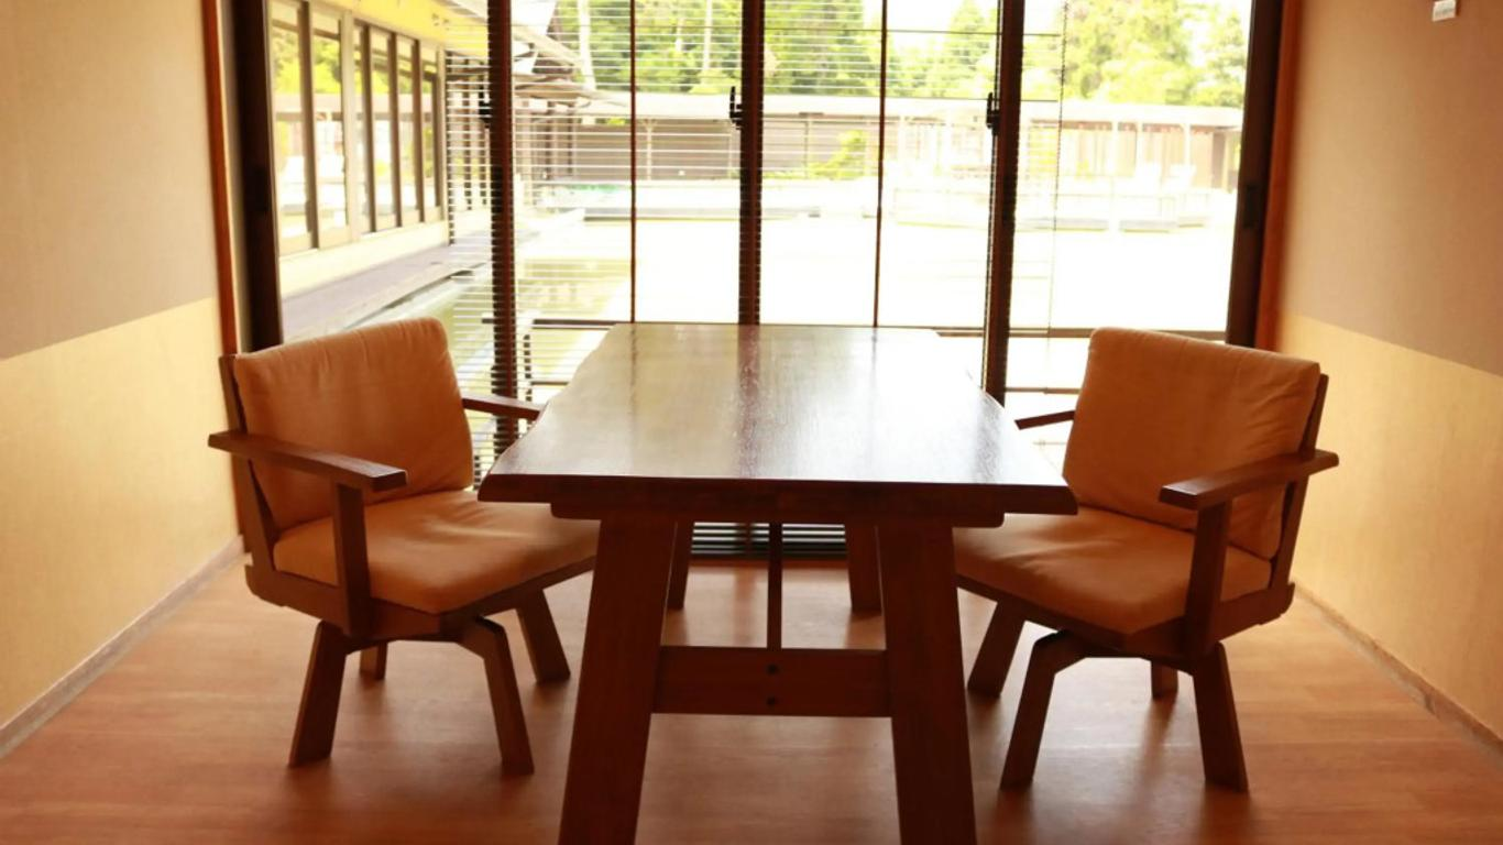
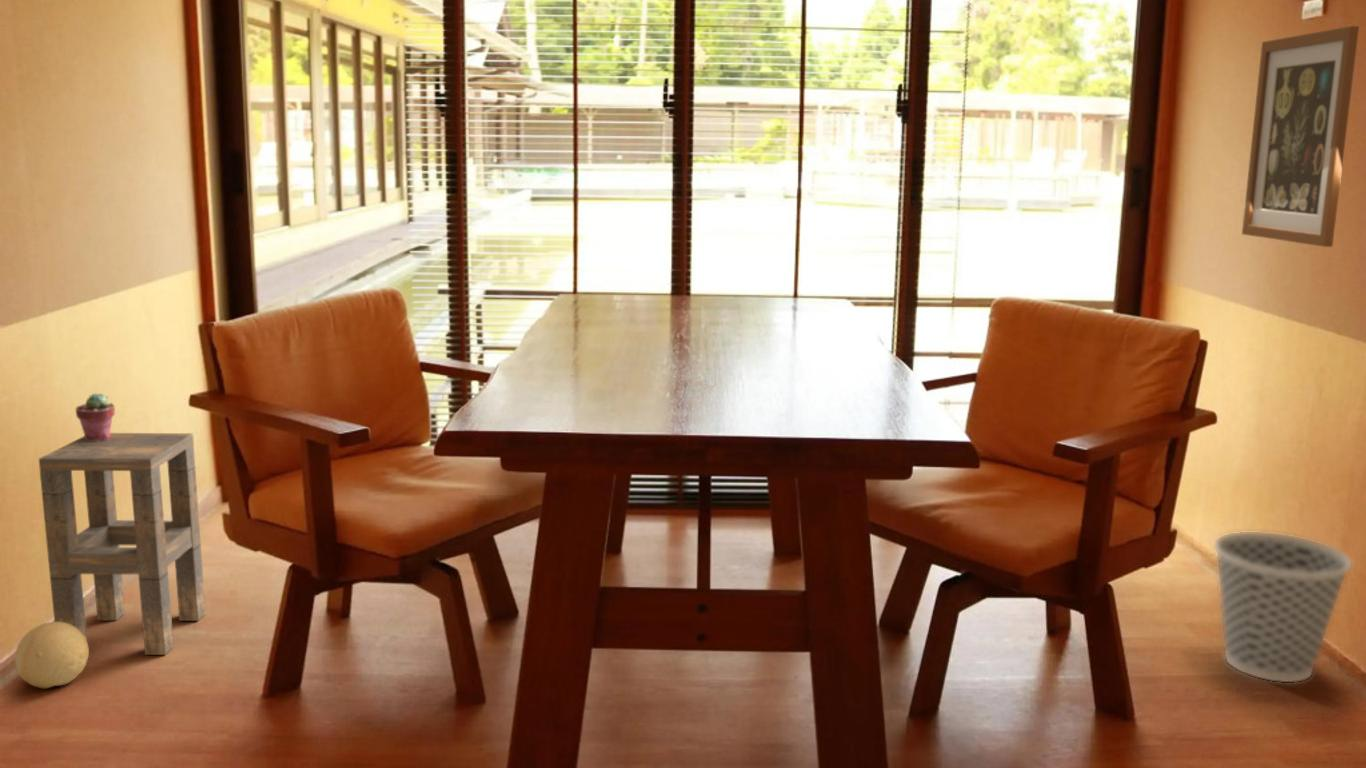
+ potted succulent [75,392,116,441]
+ side table [38,432,207,656]
+ wall art [1241,25,1360,248]
+ decorative ball [14,621,90,689]
+ wastebasket [1213,531,1352,683]
